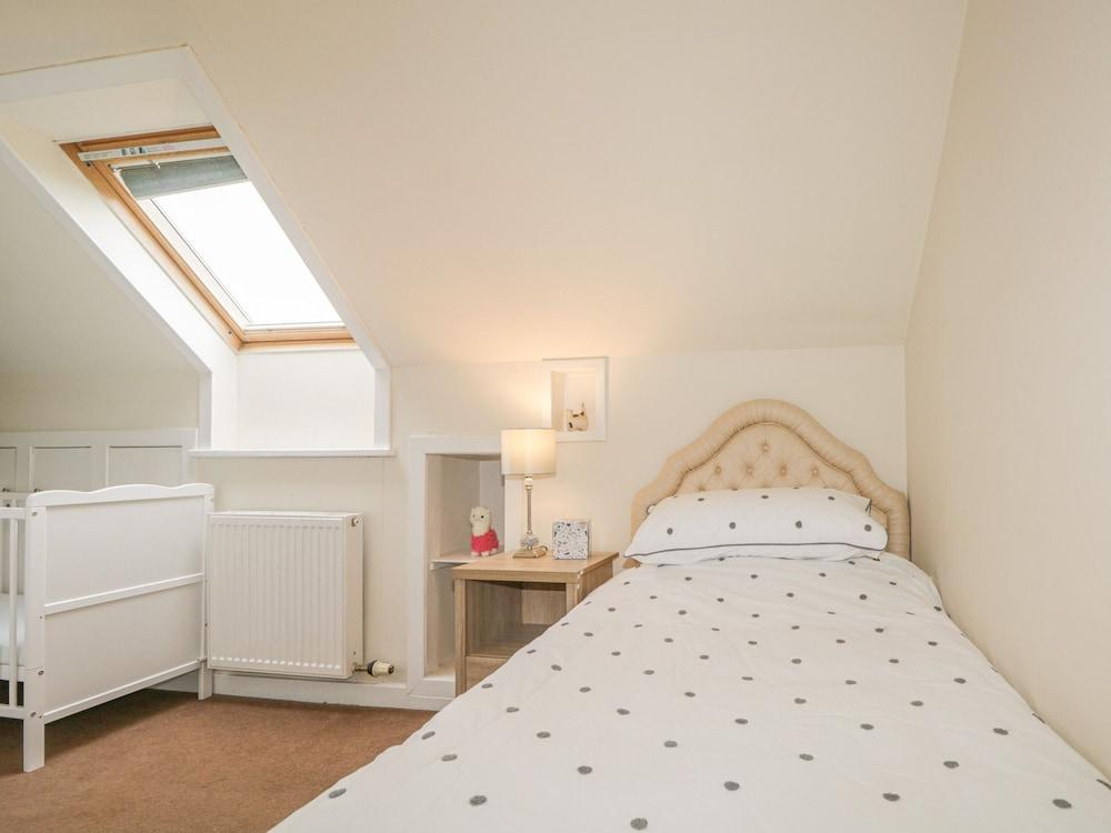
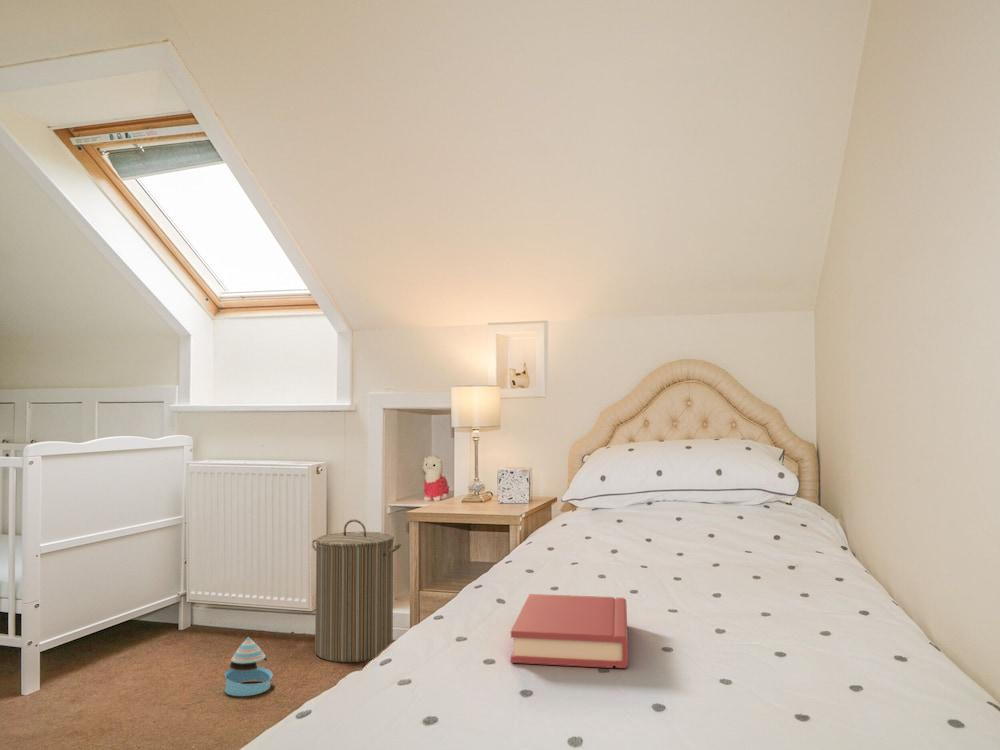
+ laundry hamper [311,519,402,663]
+ stacking toy [223,636,274,697]
+ hardback book [510,593,629,669]
